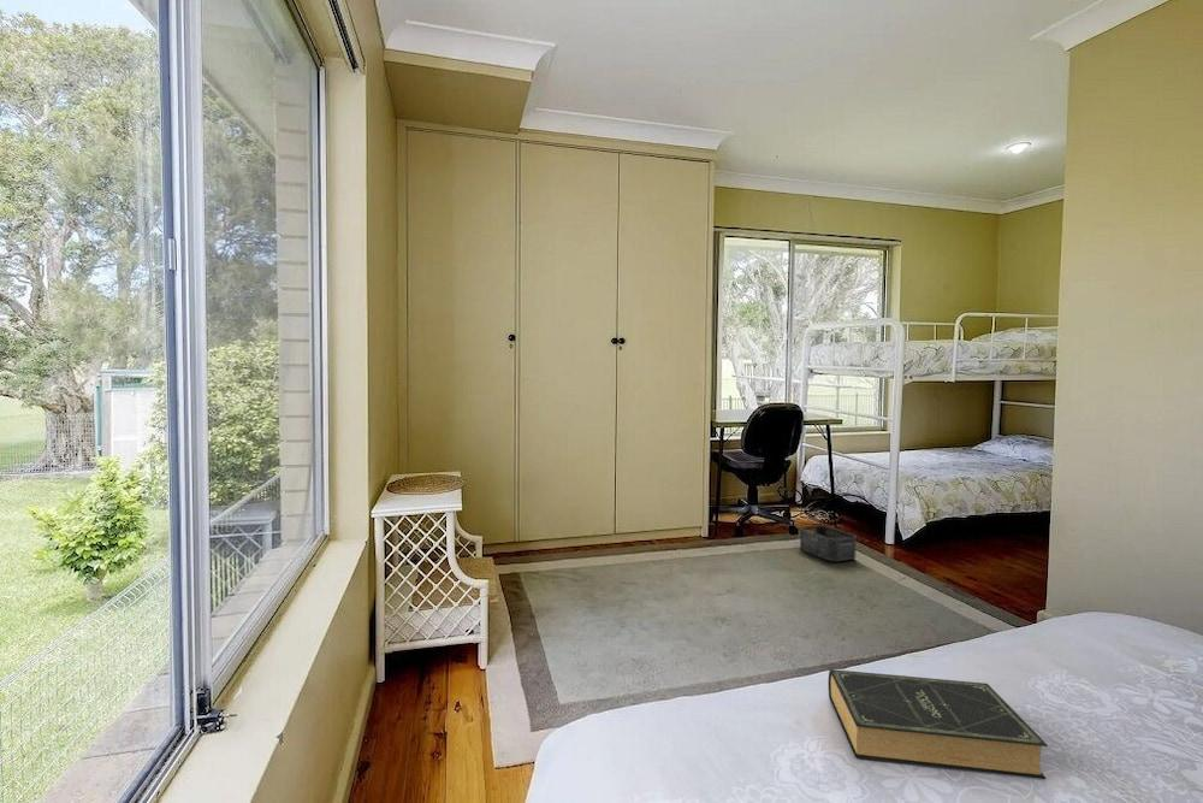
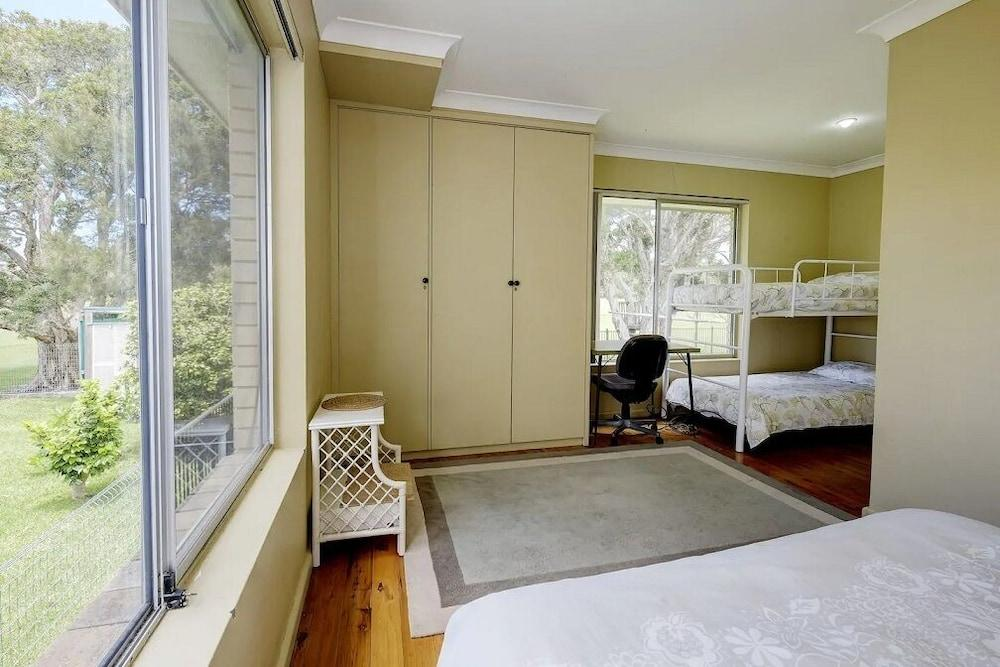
- book [828,668,1049,780]
- storage bin [799,524,858,562]
